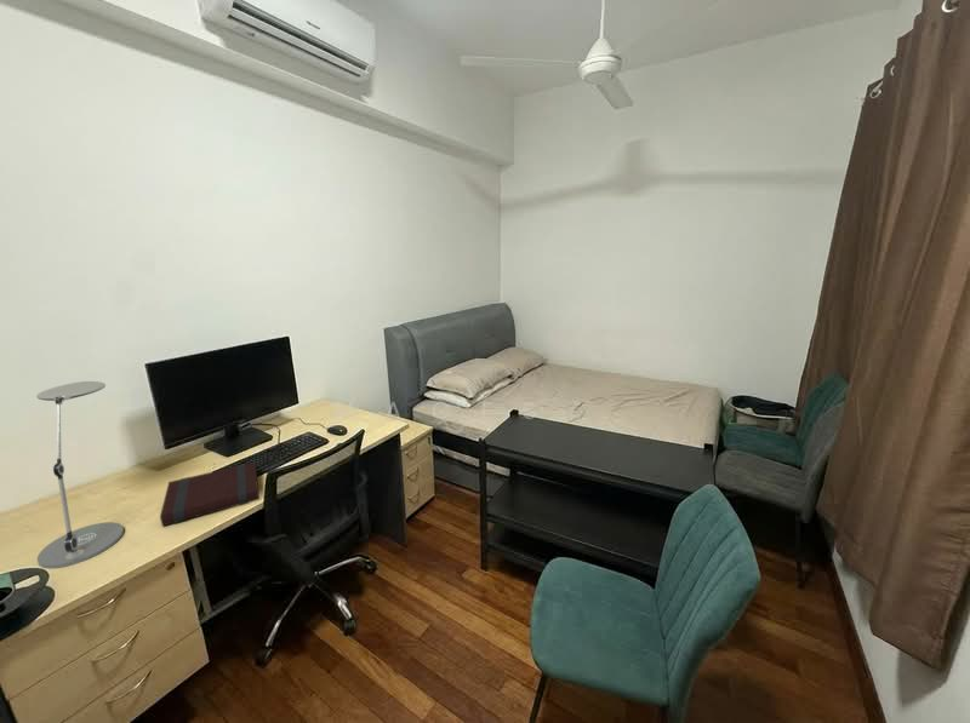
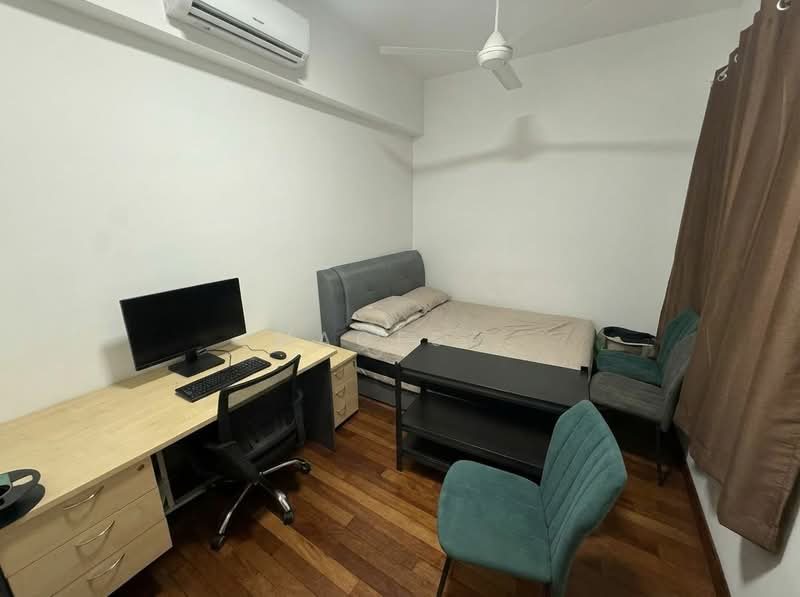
- desk lamp [35,380,125,569]
- book [159,461,261,528]
